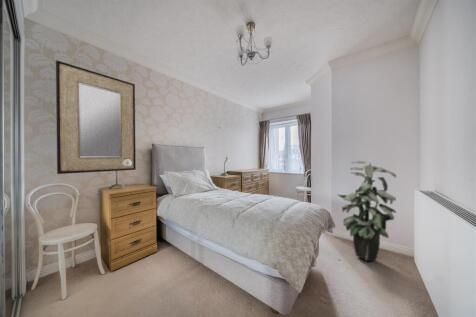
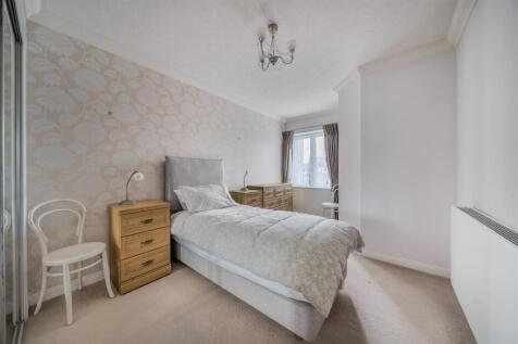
- home mirror [55,59,137,175]
- indoor plant [337,160,397,262]
